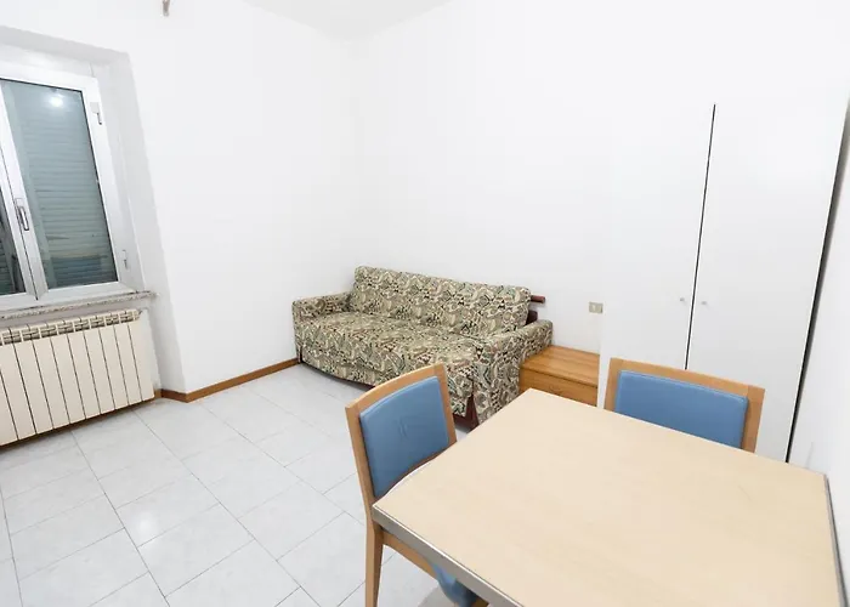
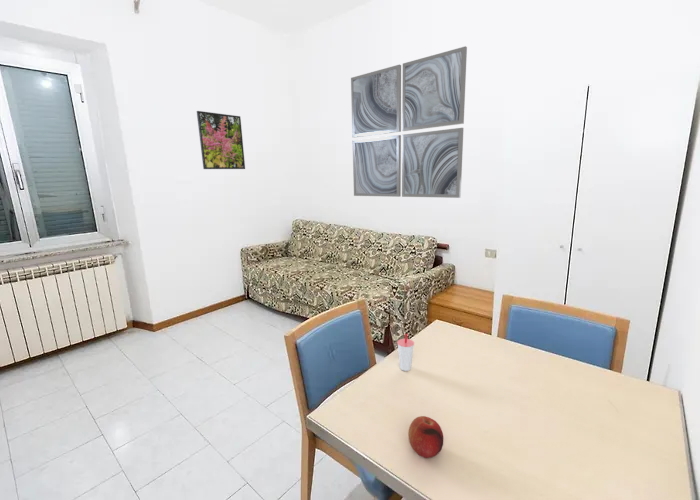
+ cup [396,332,415,372]
+ fruit [407,415,445,459]
+ wall art [350,45,468,199]
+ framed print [196,110,246,170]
